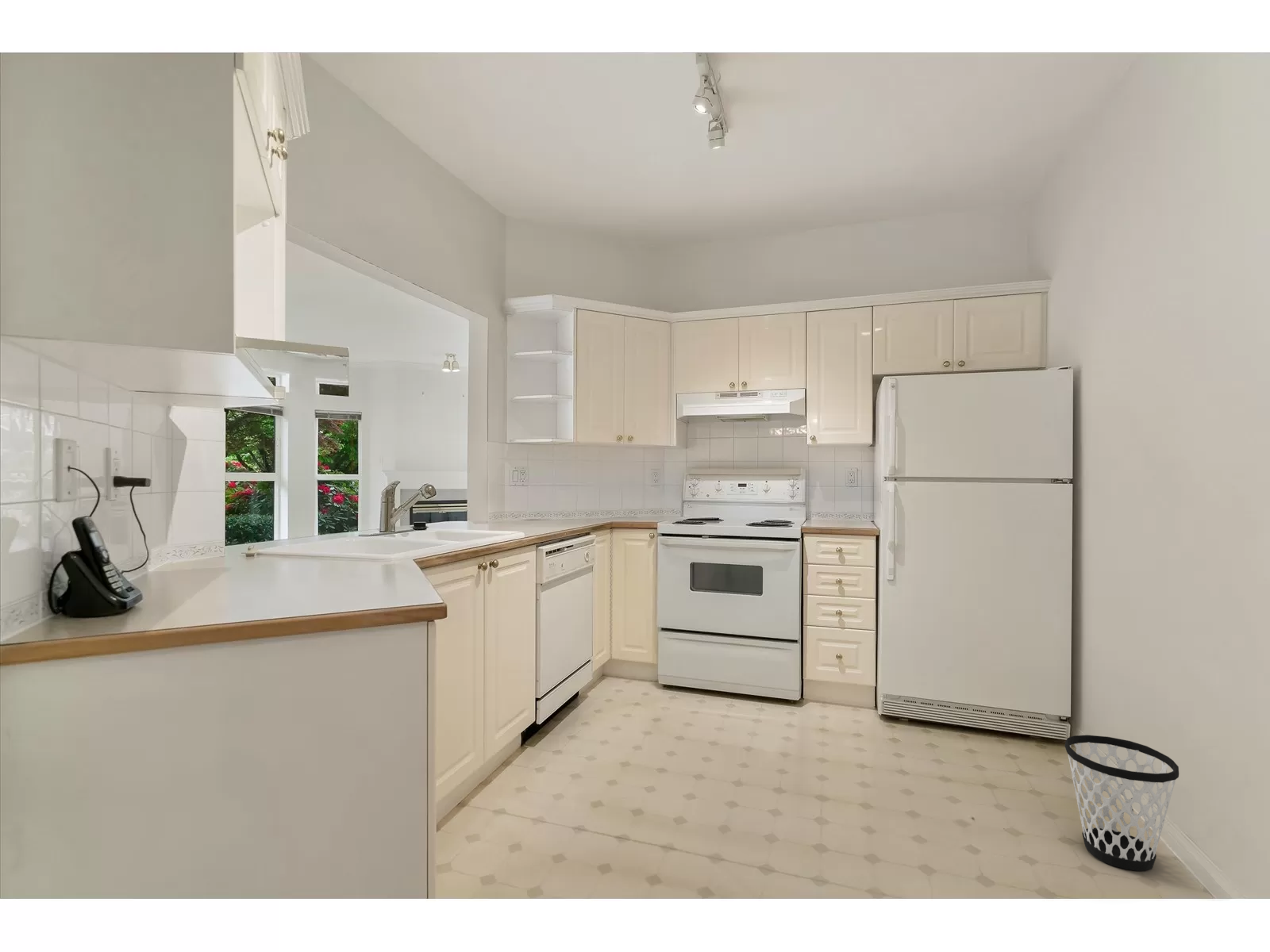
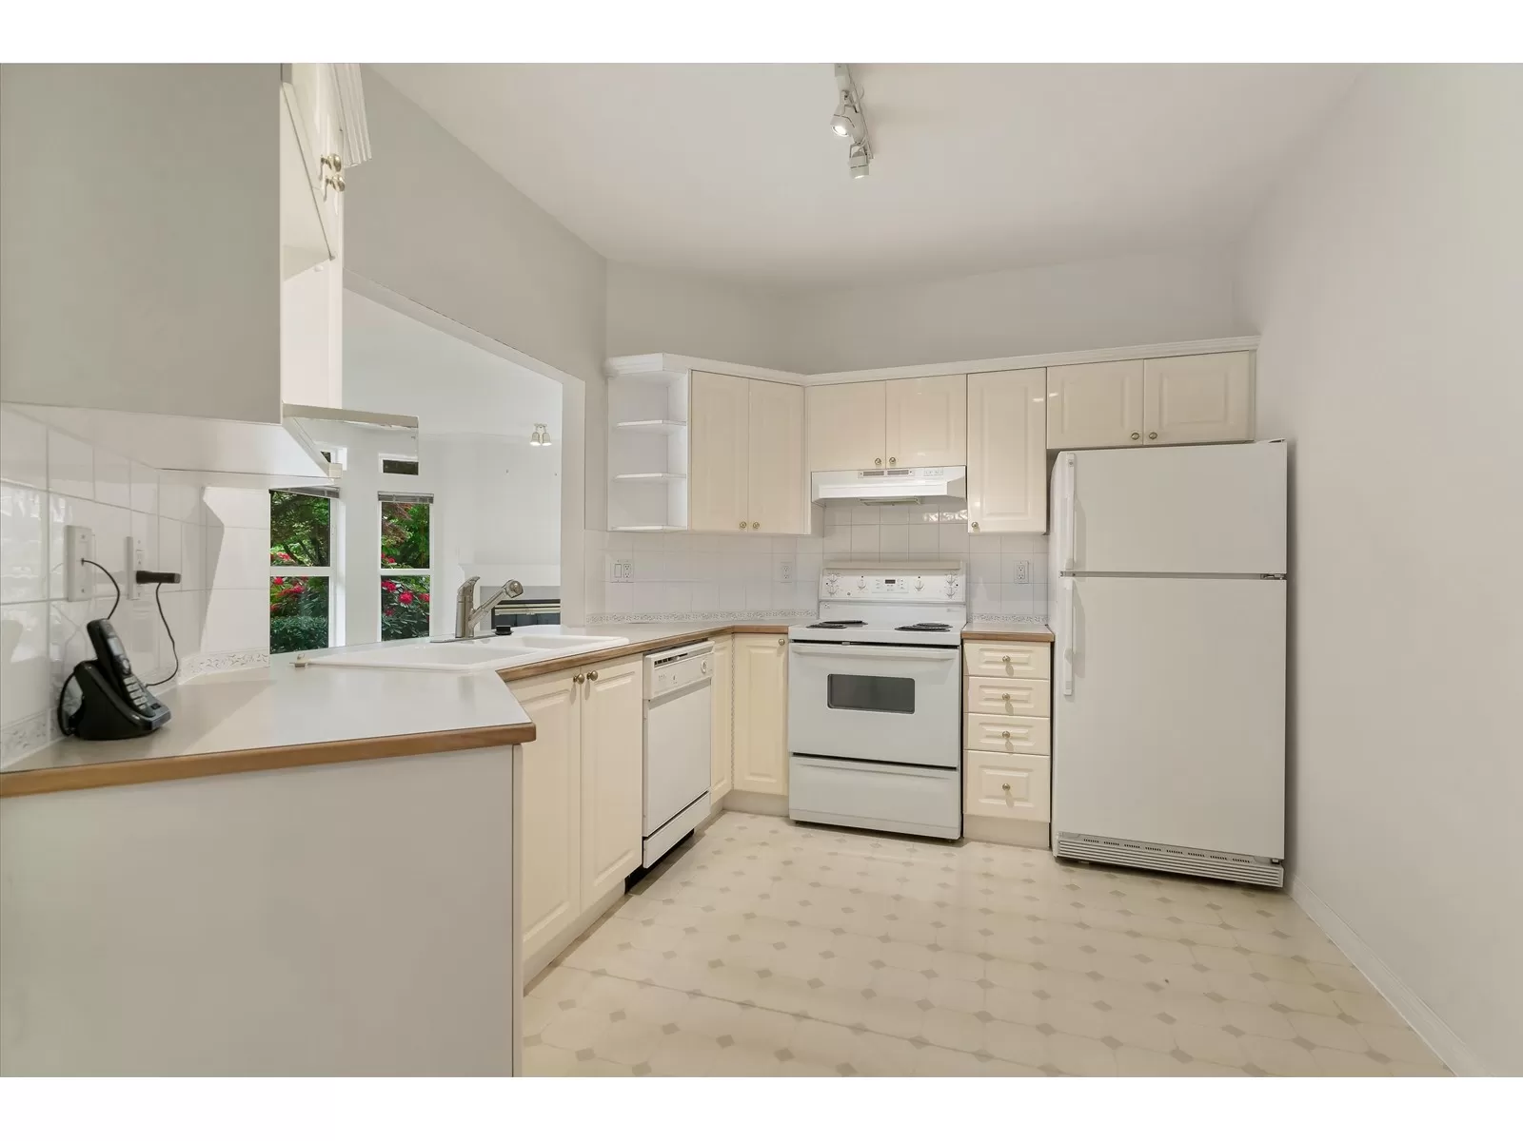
- wastebasket [1064,735,1180,872]
